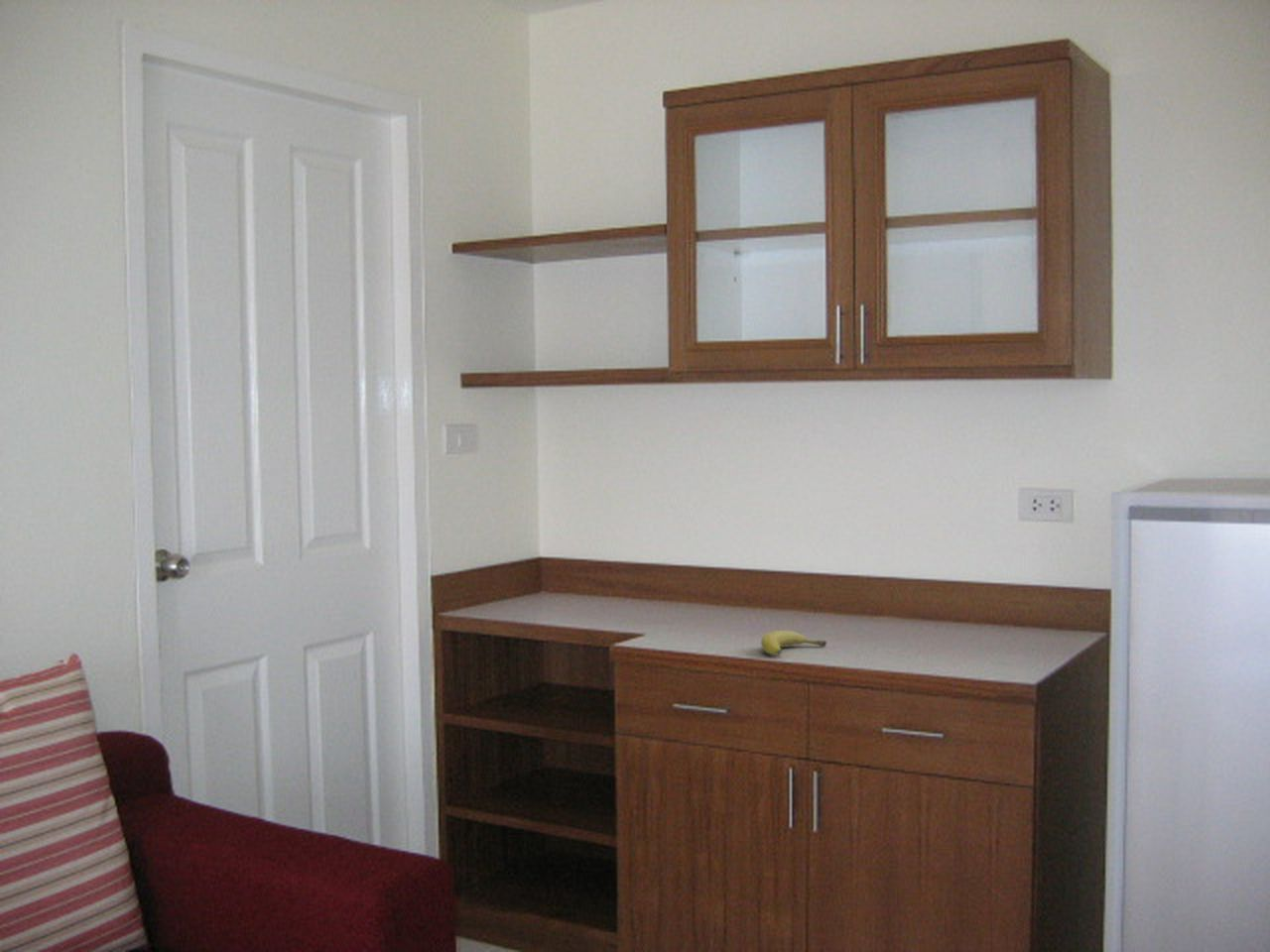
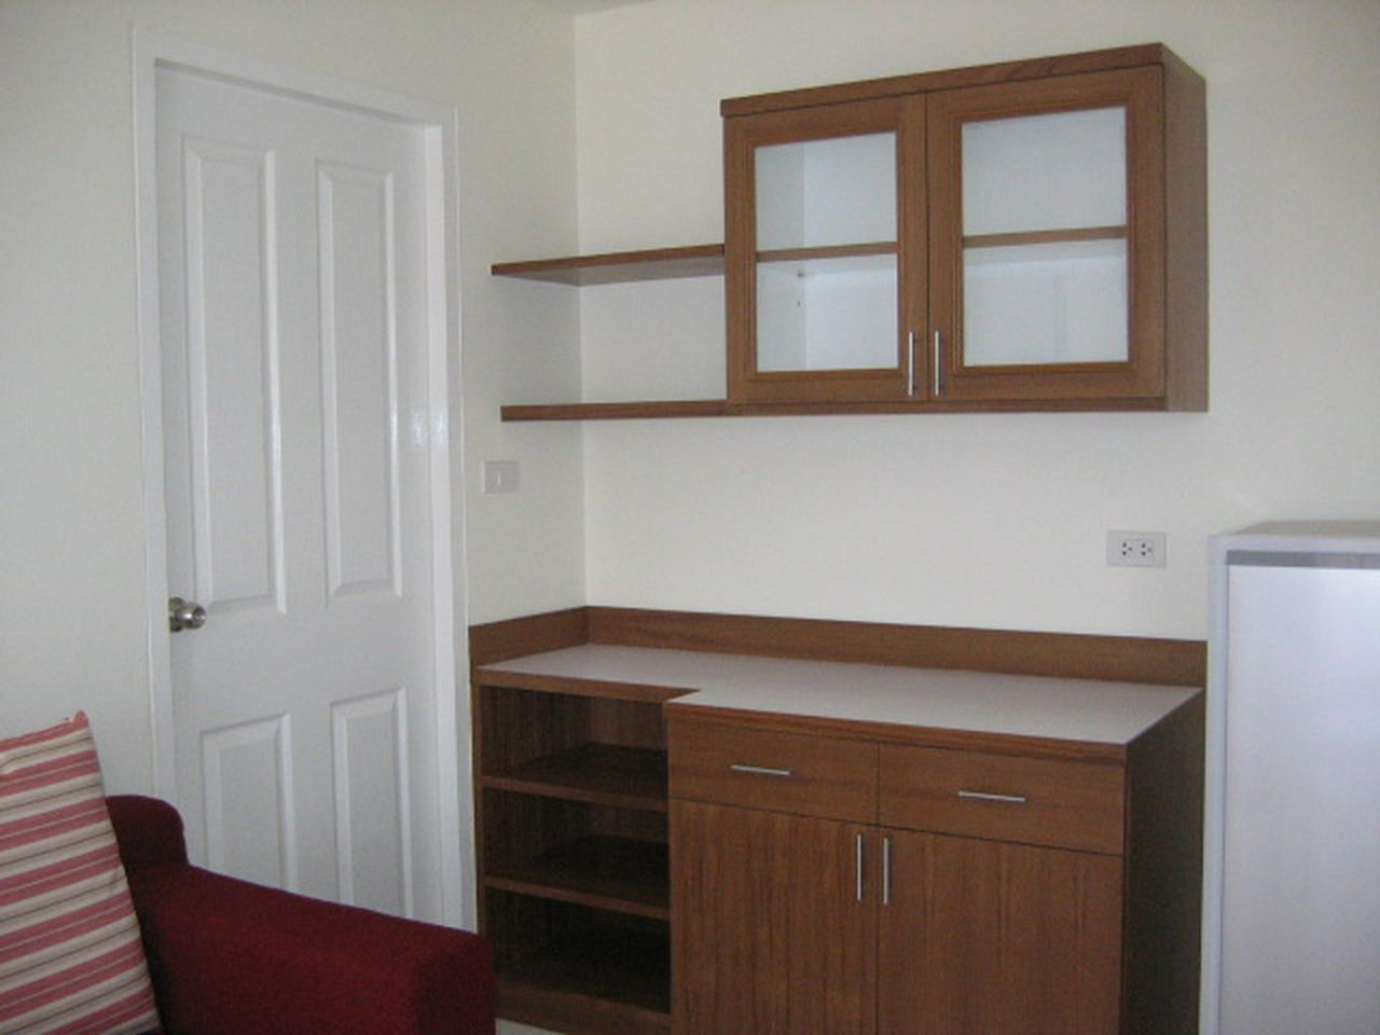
- fruit [760,630,827,655]
